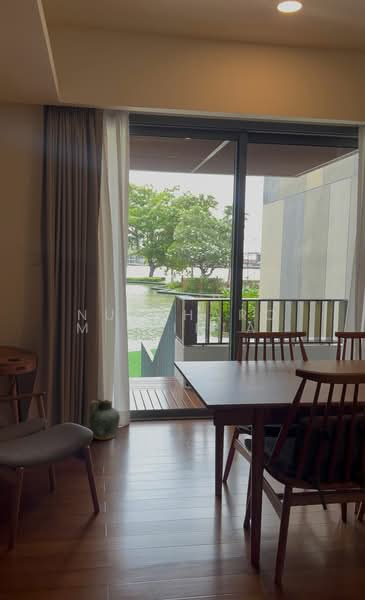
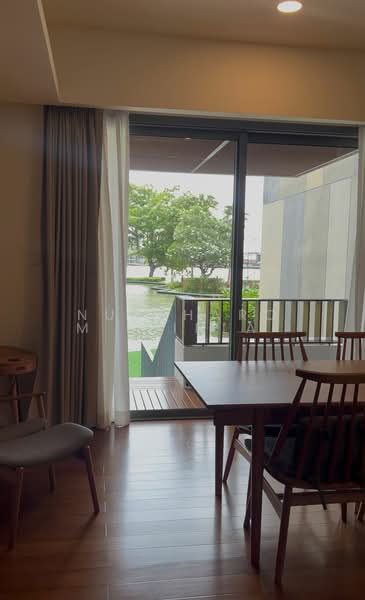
- ceramic jug [88,397,121,441]
